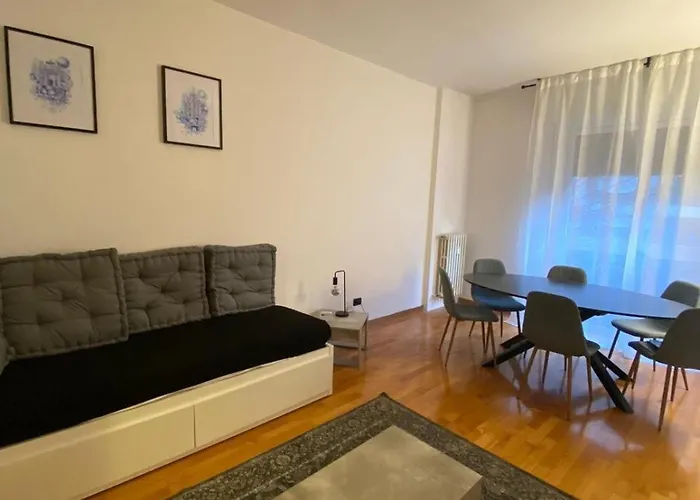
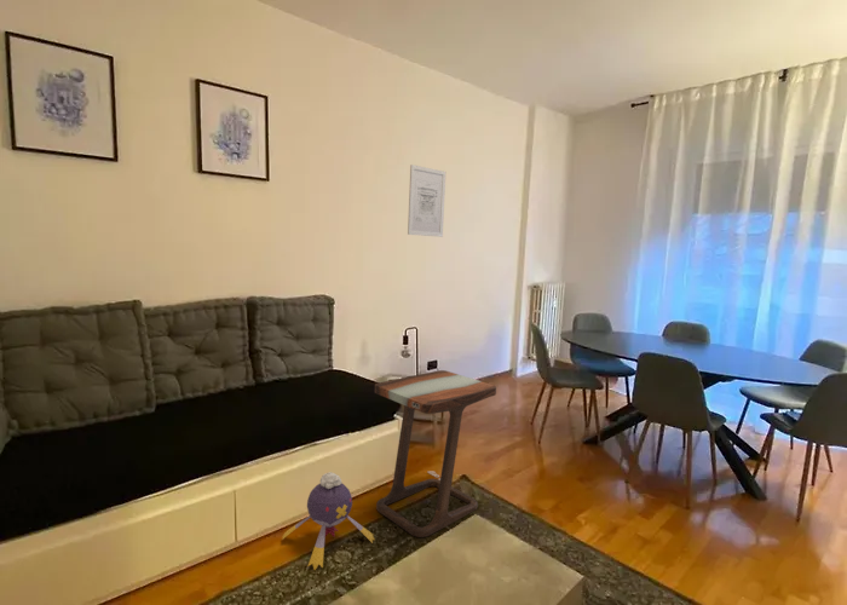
+ wall art [407,163,446,238]
+ plush toy [281,471,375,571]
+ side table [374,369,497,538]
